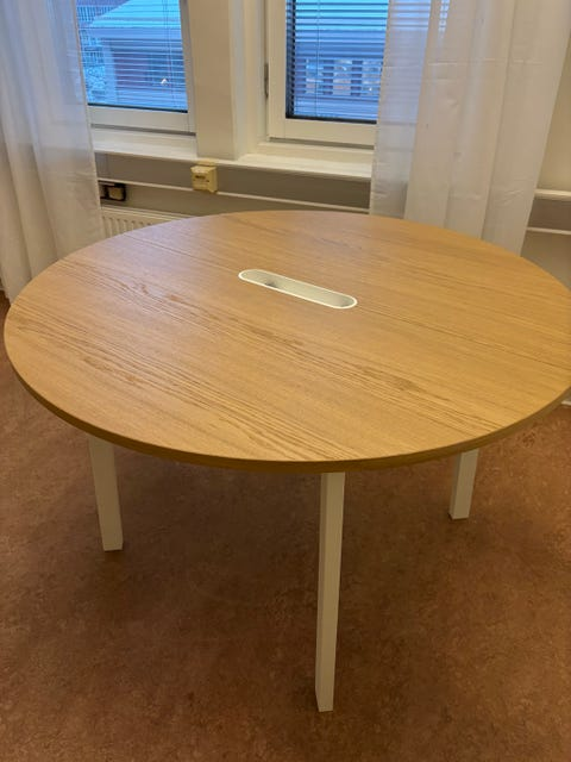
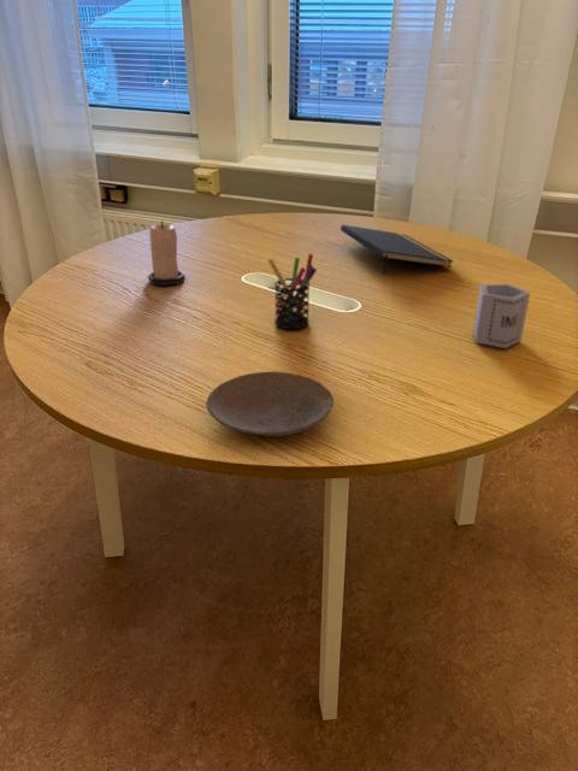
+ plate [205,371,335,437]
+ pen holder [266,253,318,330]
+ notepad [340,224,455,276]
+ cup [472,282,531,349]
+ candle [147,219,187,287]
